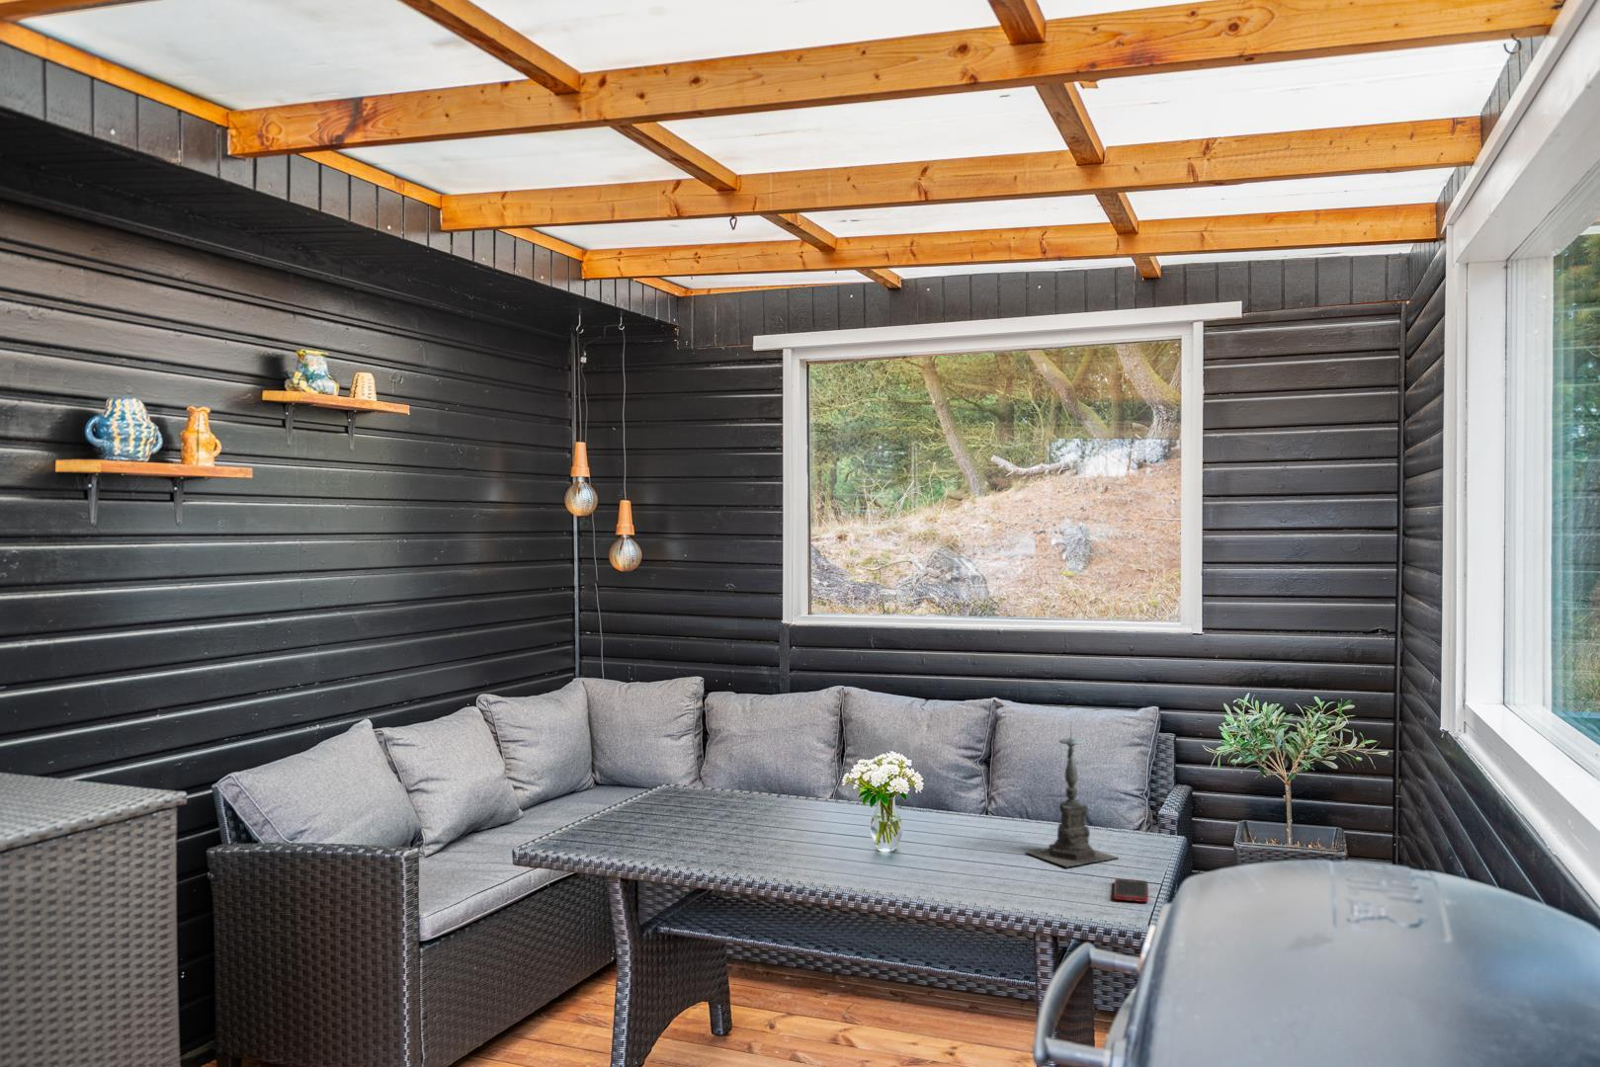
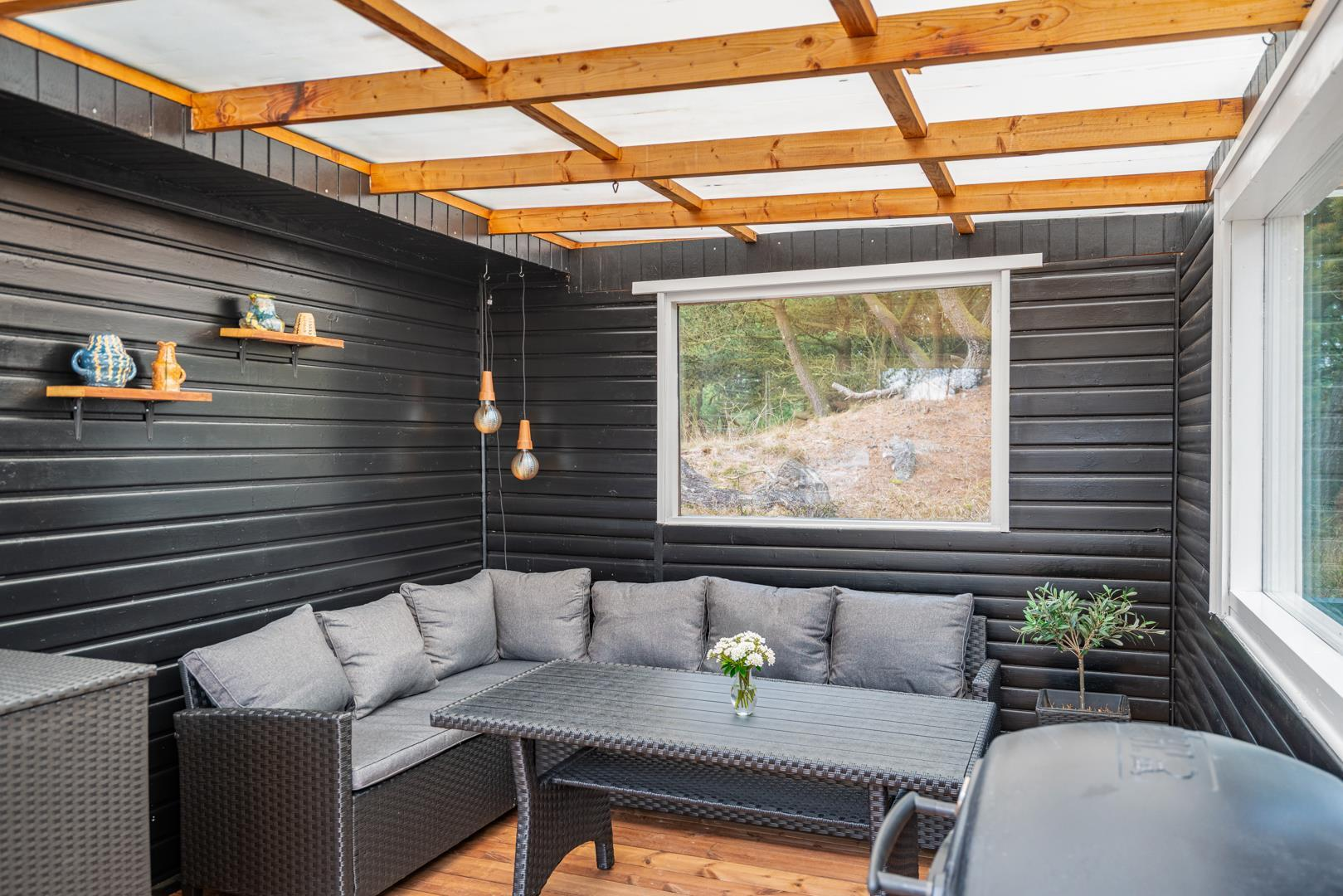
- candle holder [1023,719,1121,868]
- cell phone [1113,878,1150,903]
